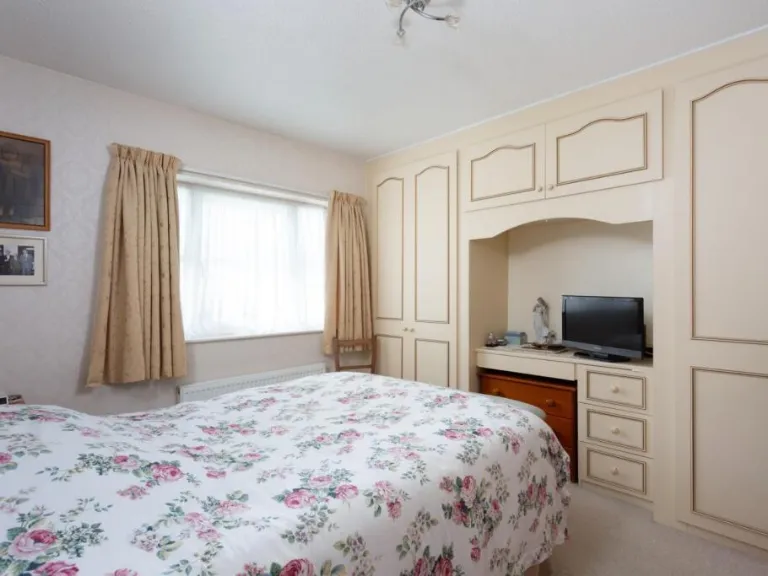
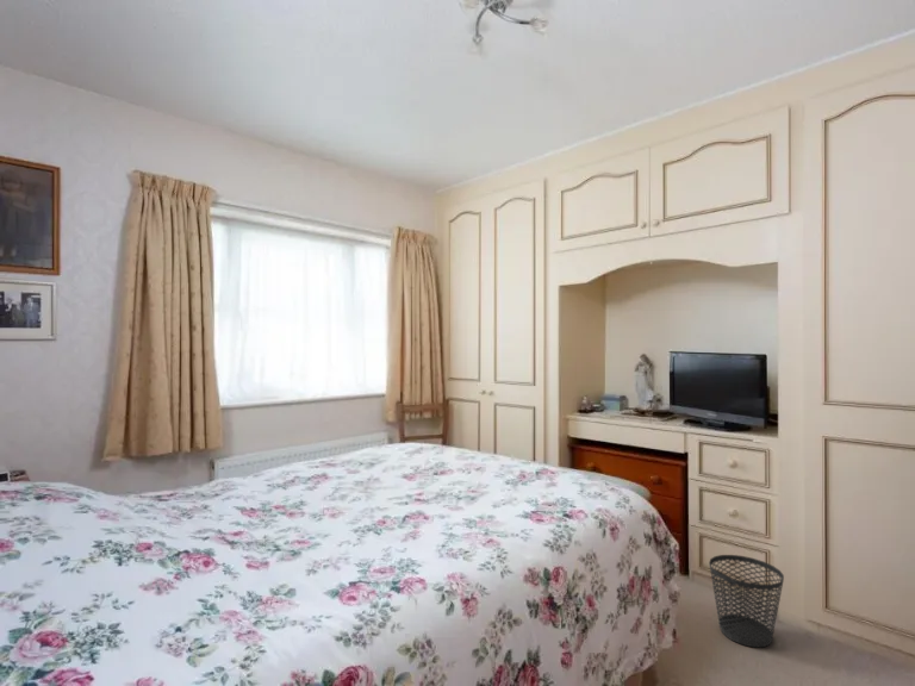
+ wastebasket [708,554,785,649]
